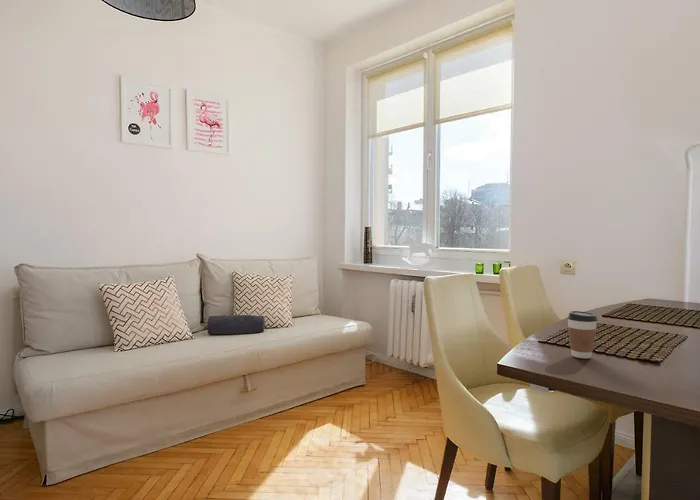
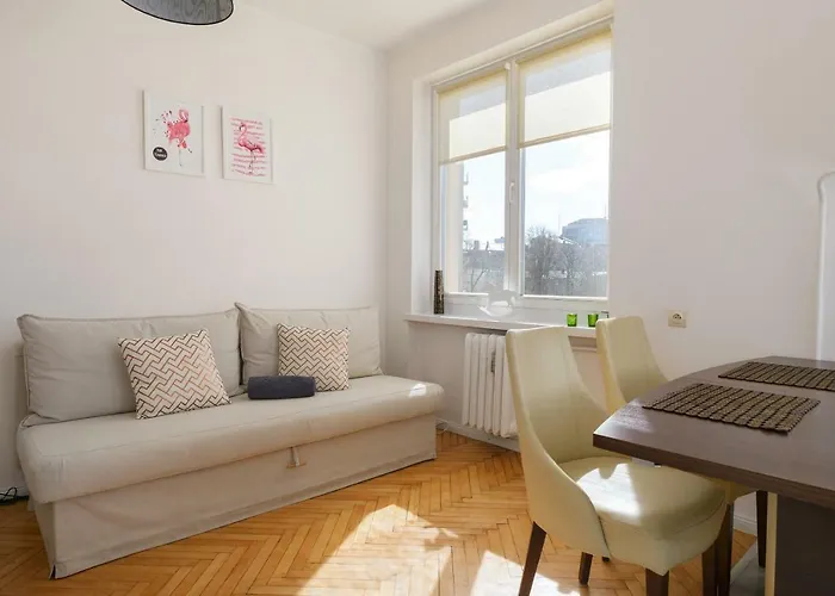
- coffee cup [567,310,598,360]
